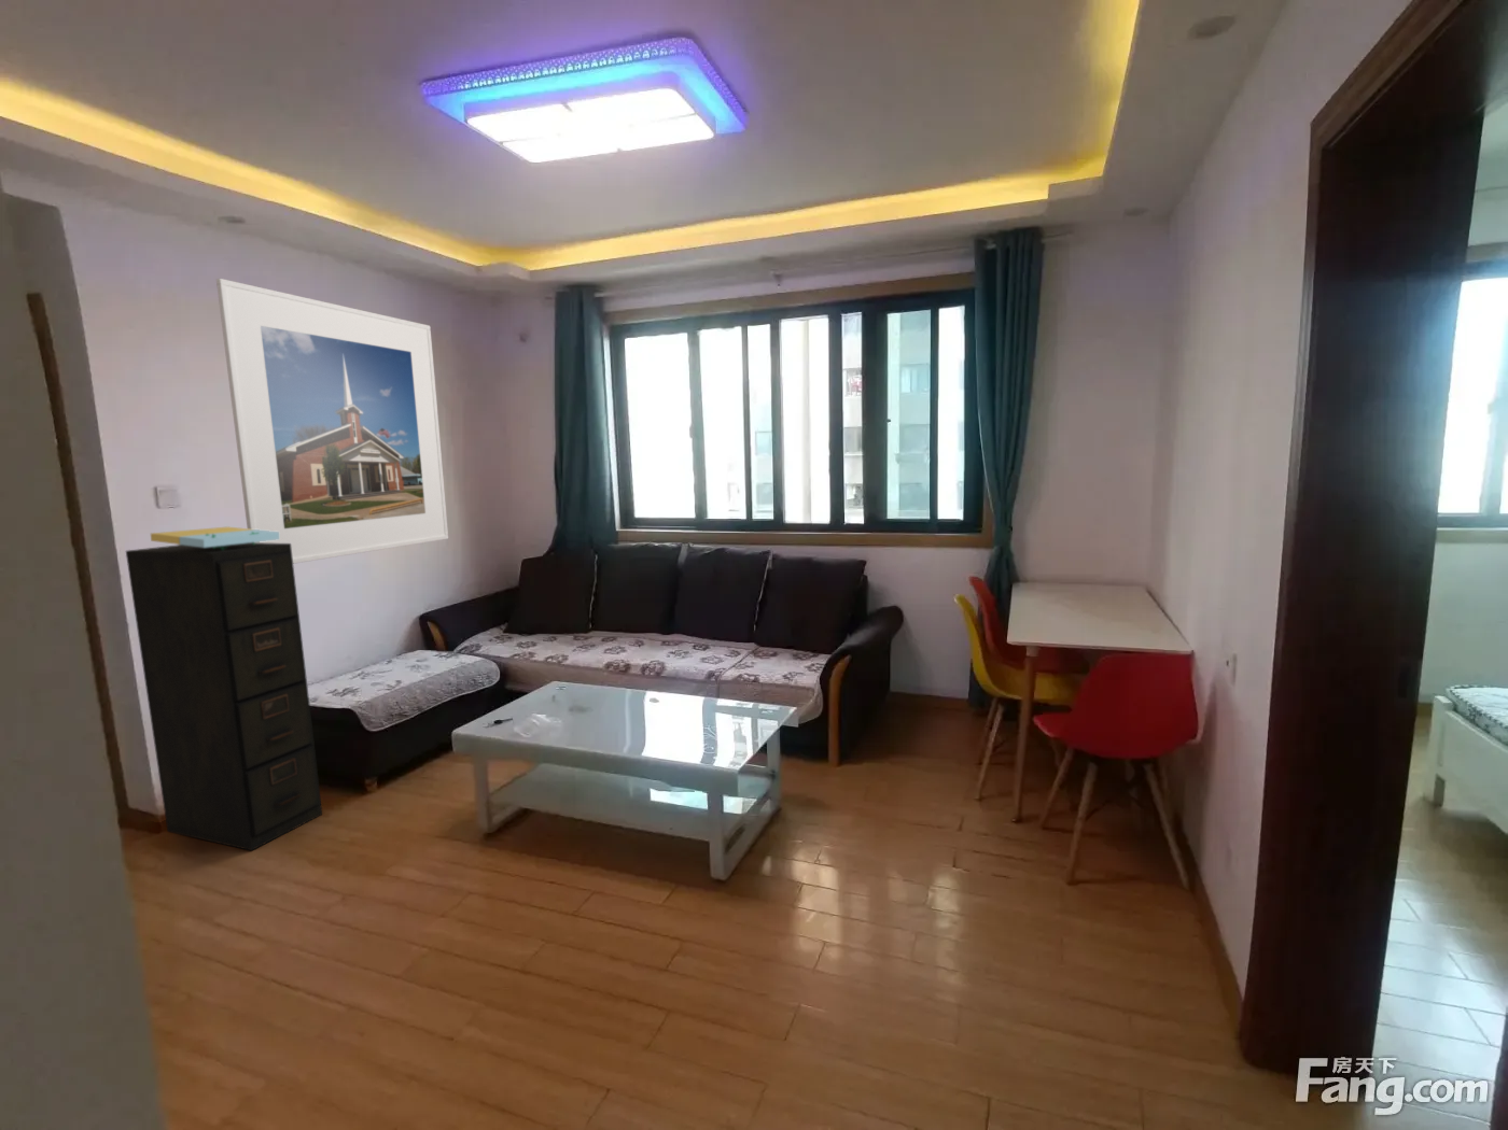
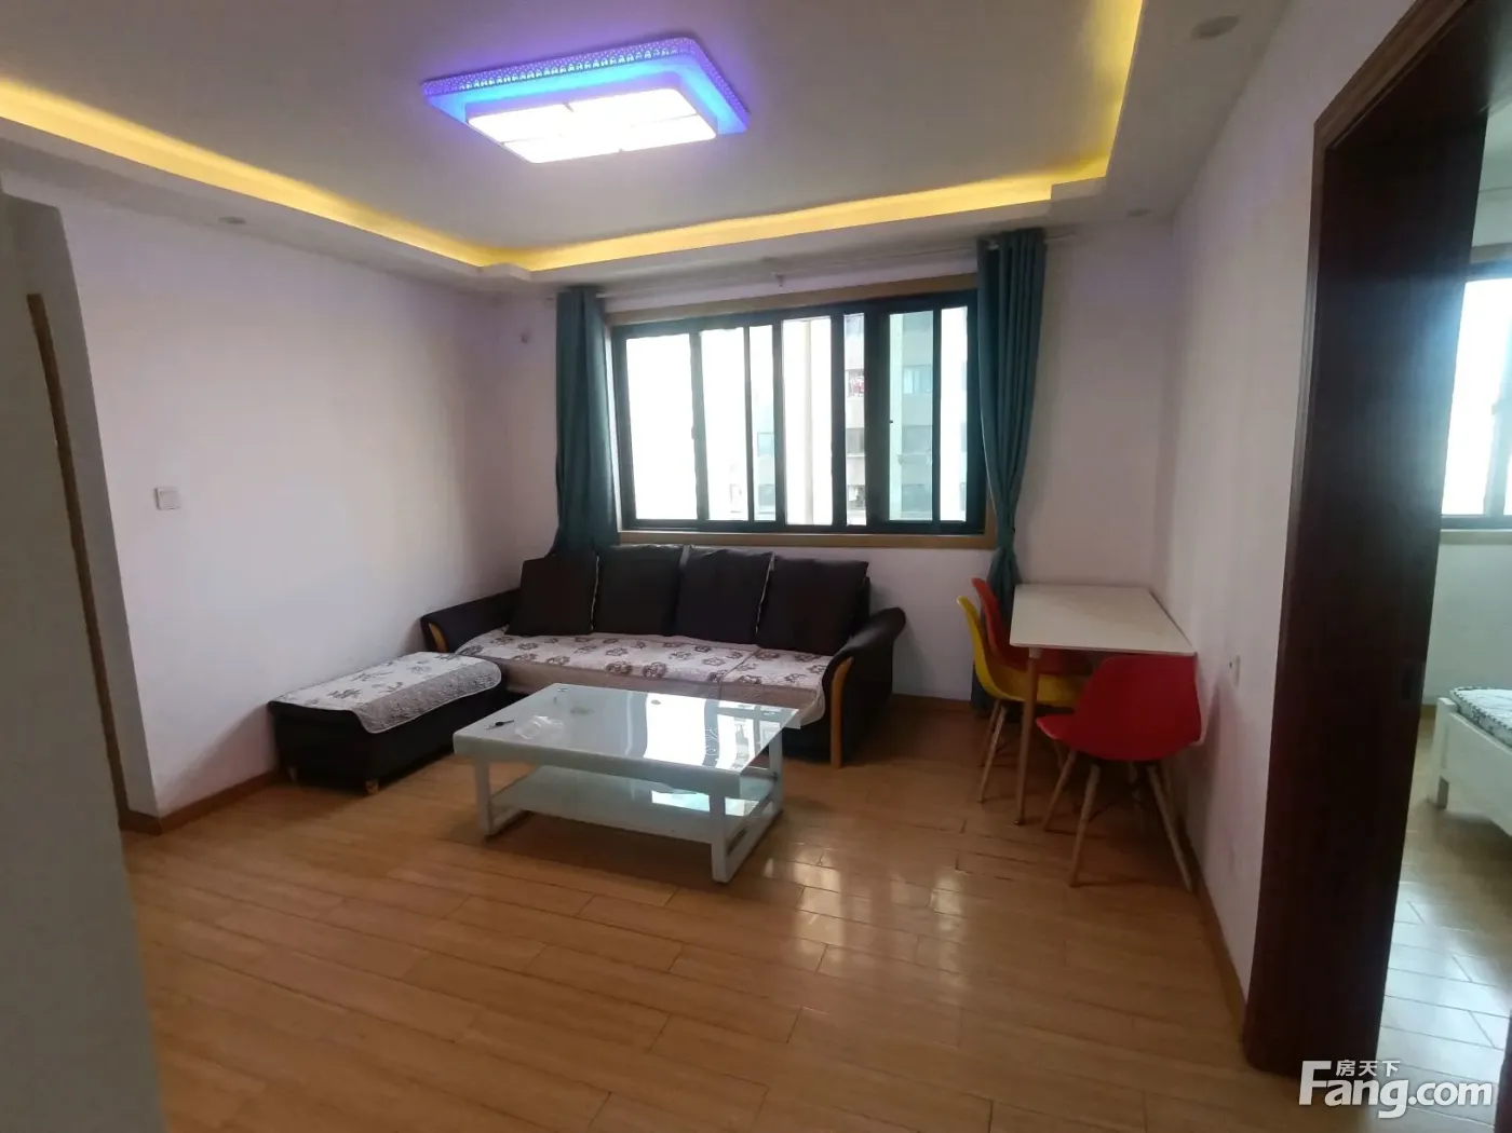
- filing cabinet [125,542,323,852]
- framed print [215,278,449,565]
- architectural model [150,525,279,550]
